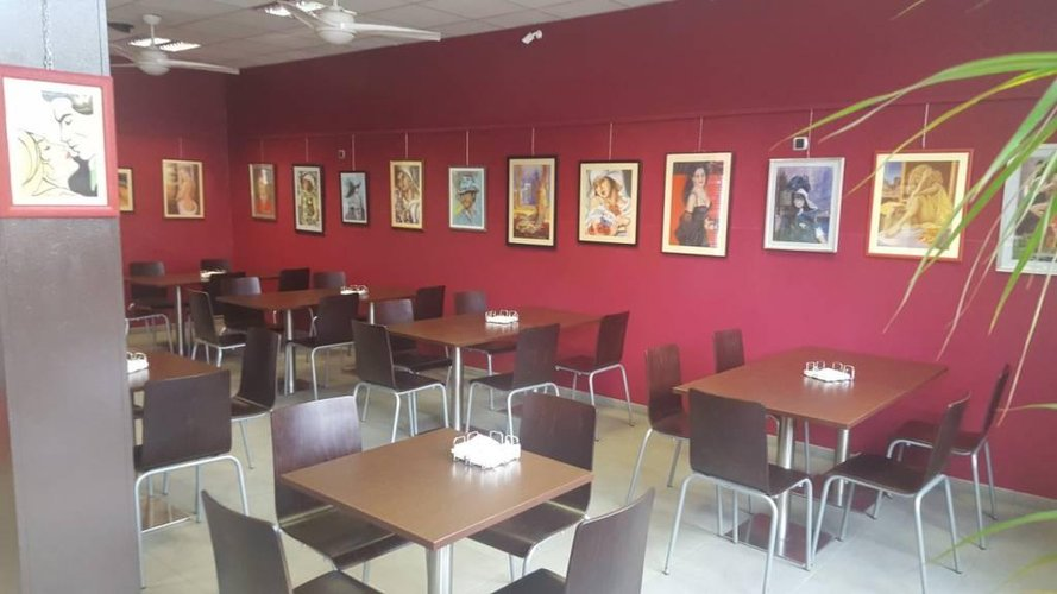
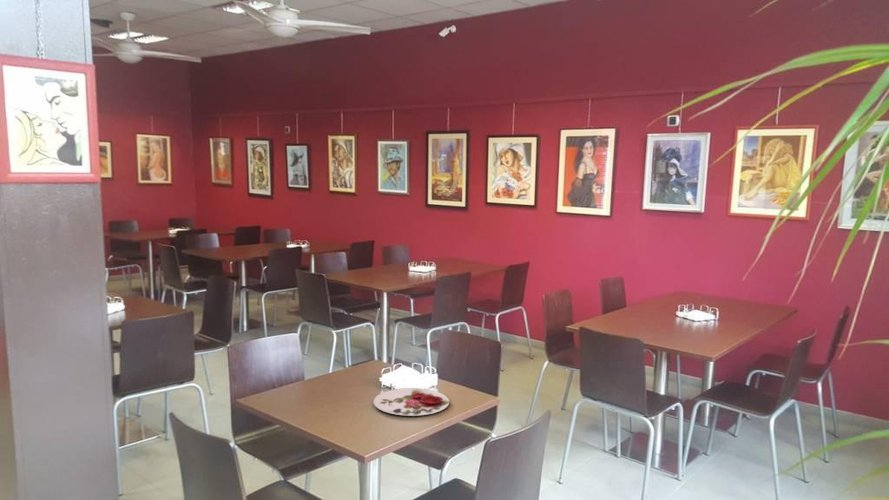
+ plate [373,387,450,417]
